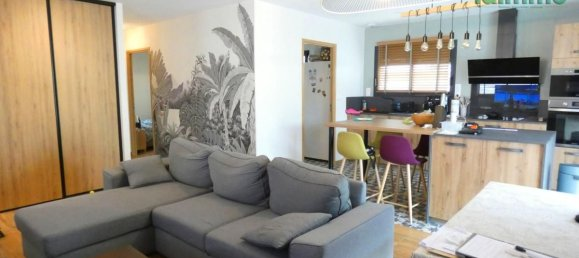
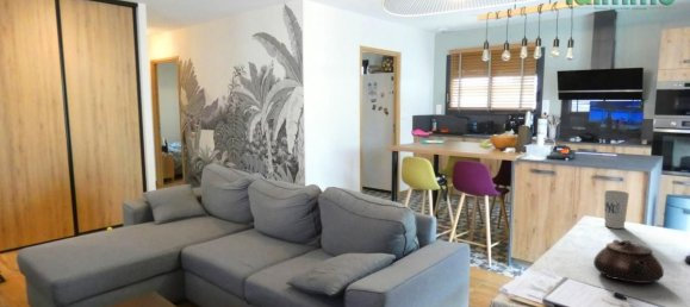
+ teapot [592,238,665,284]
+ cup [603,189,630,230]
